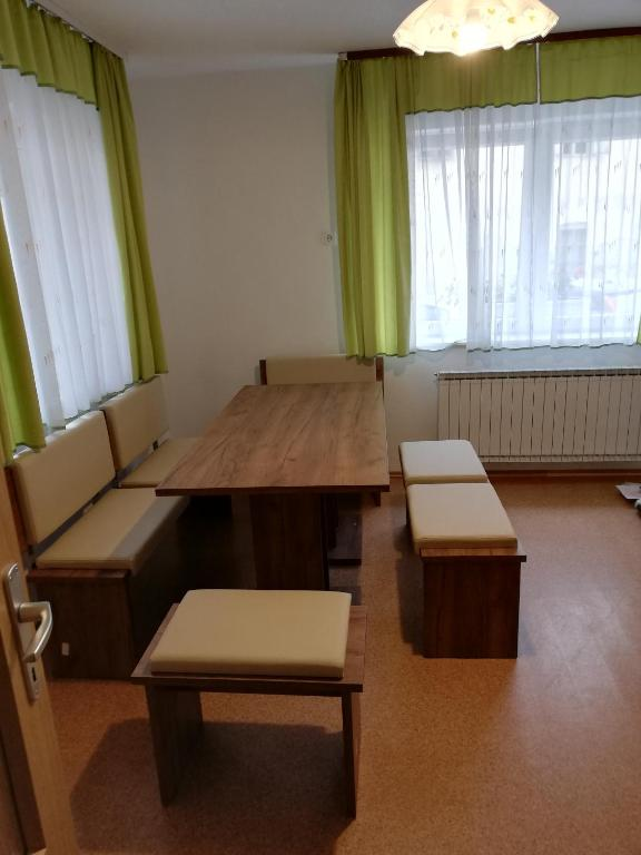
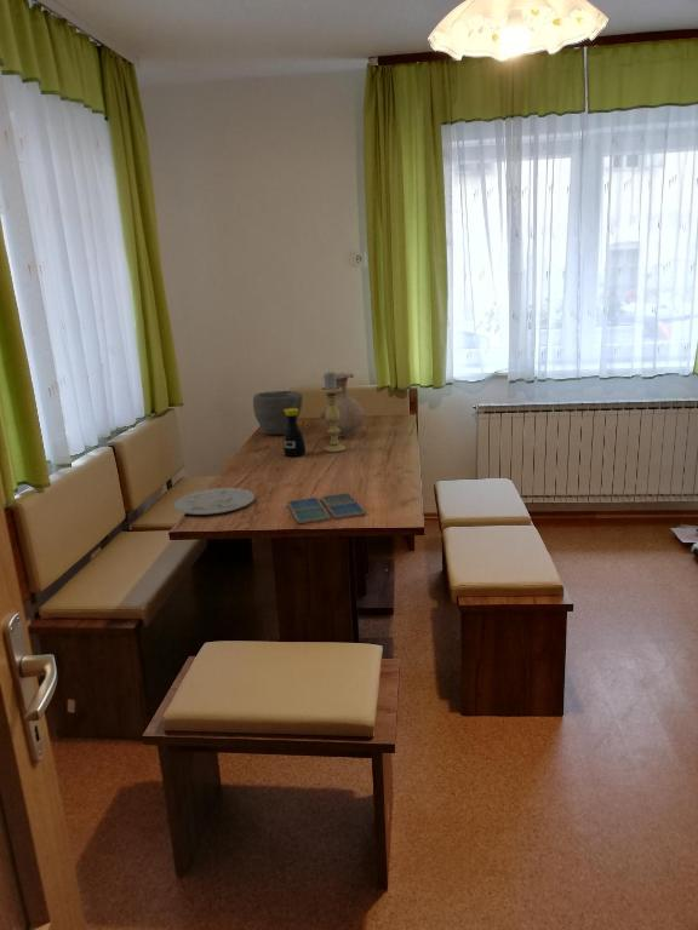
+ bowl [252,390,303,436]
+ plate [173,487,256,516]
+ candle holder [320,371,347,454]
+ vase [319,372,367,438]
+ bottle [282,408,307,458]
+ drink coaster [286,492,367,526]
